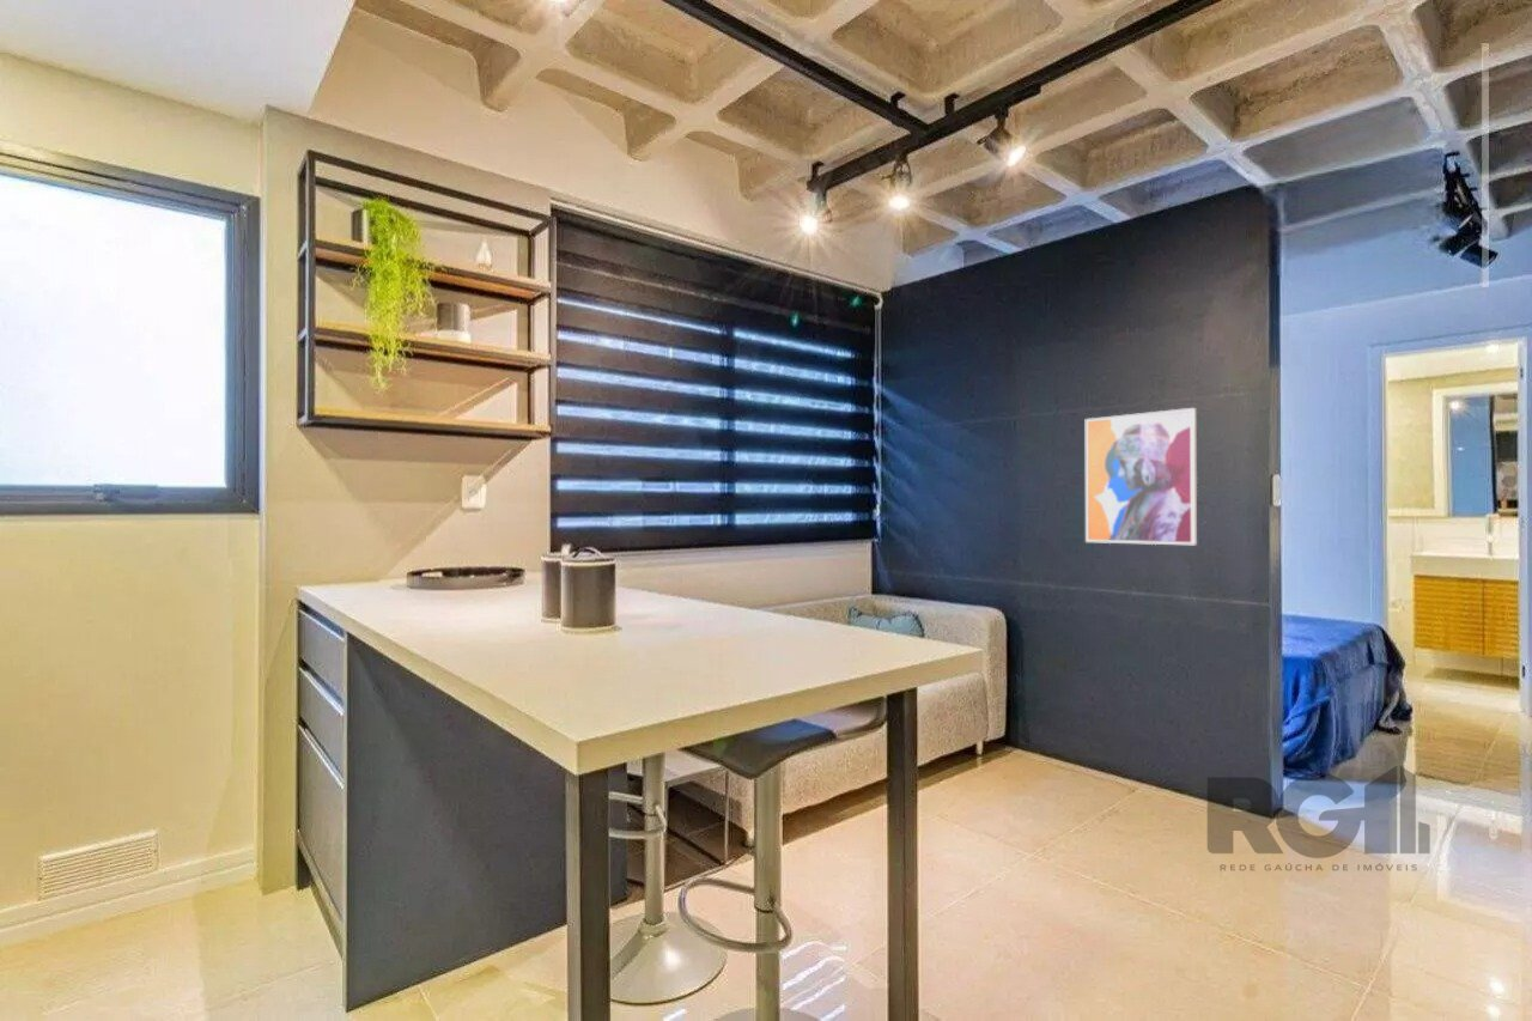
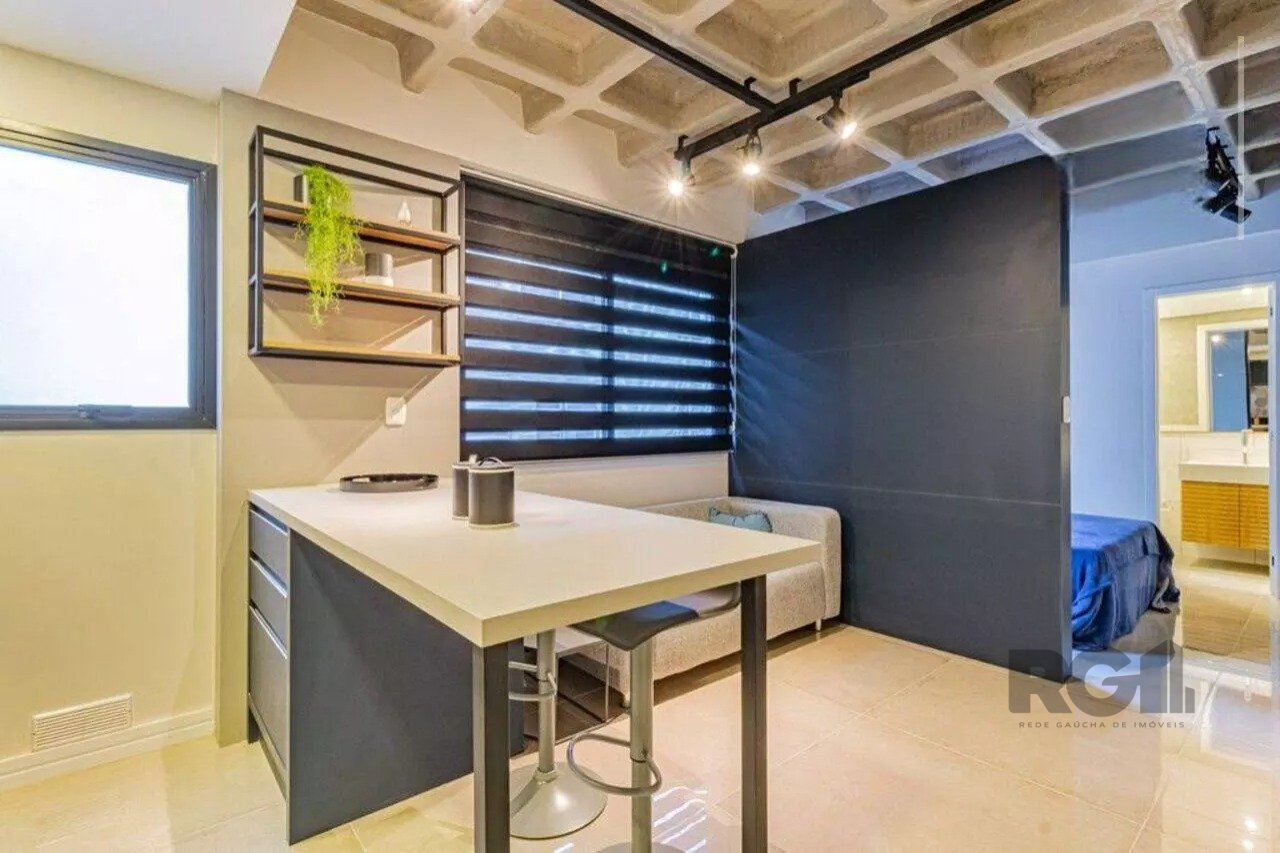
- wall art [1084,407,1198,546]
